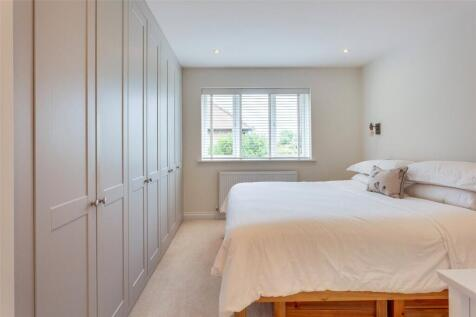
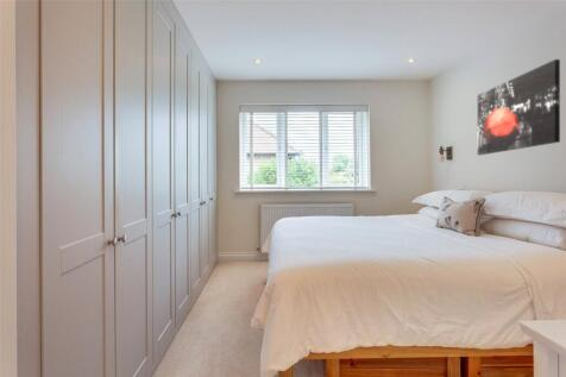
+ wall art [477,58,561,156]
